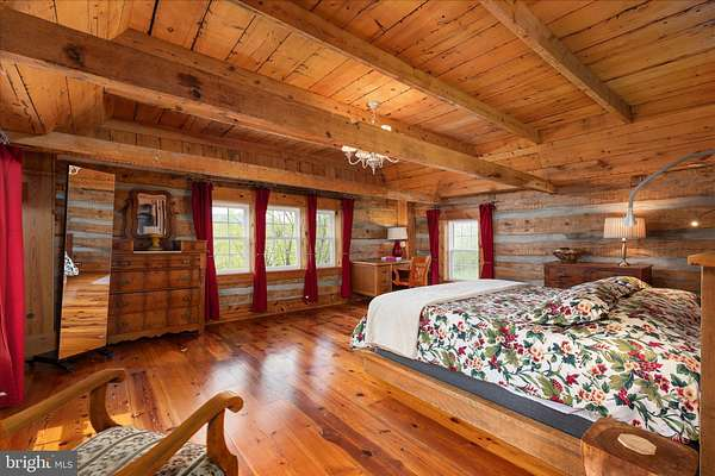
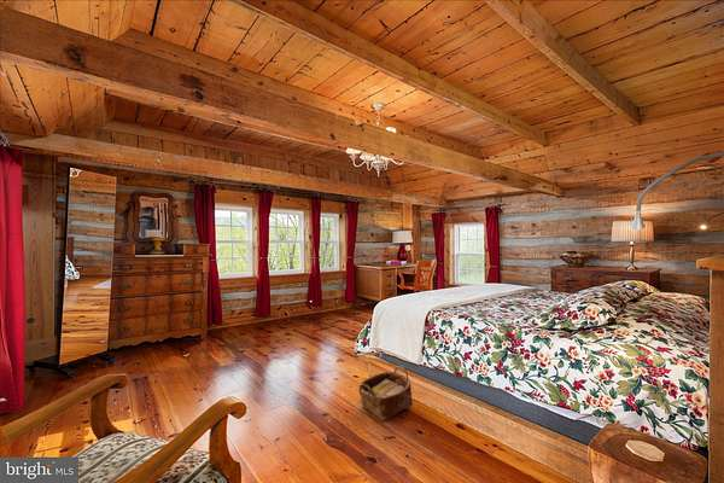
+ woven basket [357,365,414,421]
